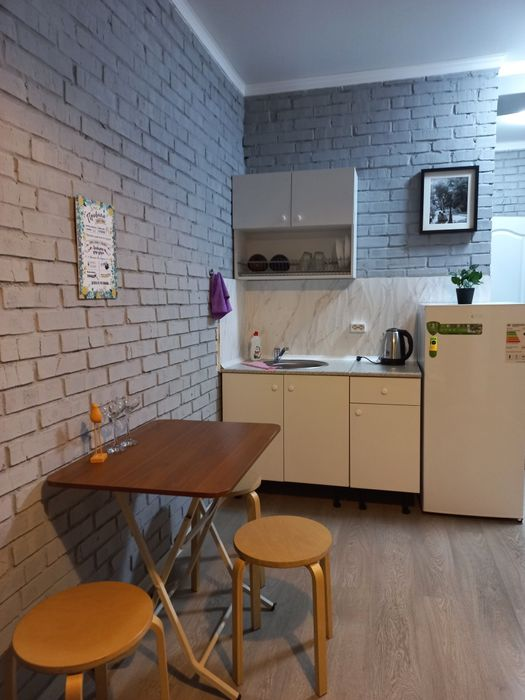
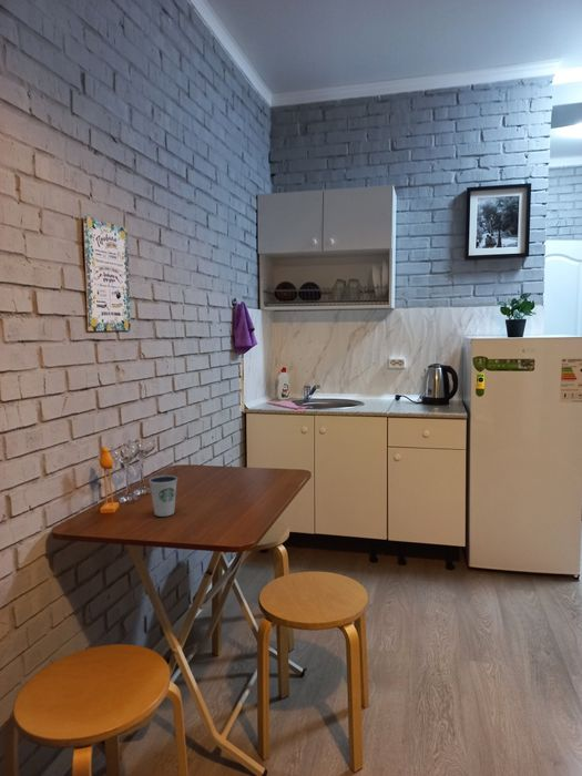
+ dixie cup [147,474,178,518]
